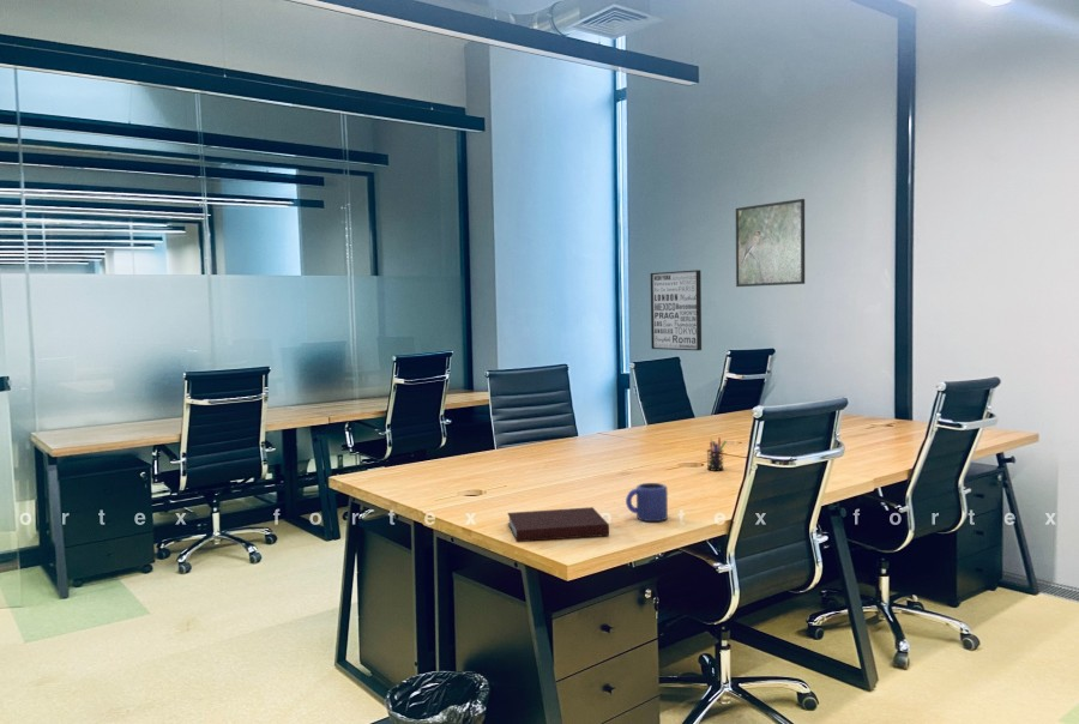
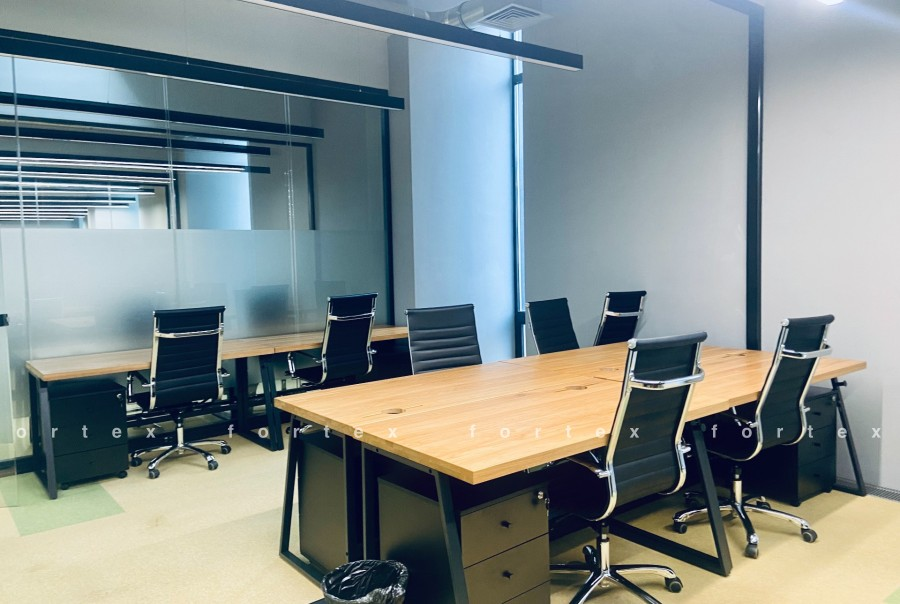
- wall art [650,269,703,351]
- mug [625,482,669,523]
- notebook [506,506,610,543]
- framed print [735,198,806,288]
- pen holder [706,436,728,472]
